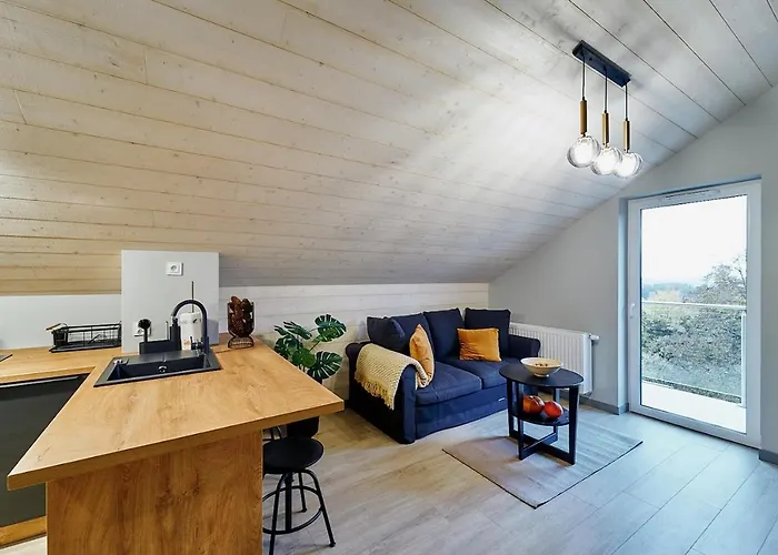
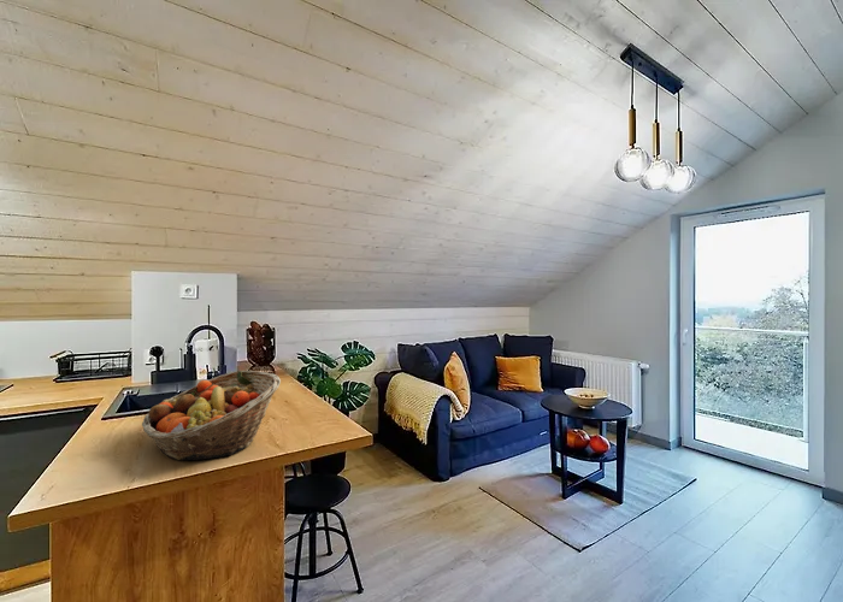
+ fruit basket [141,370,282,461]
